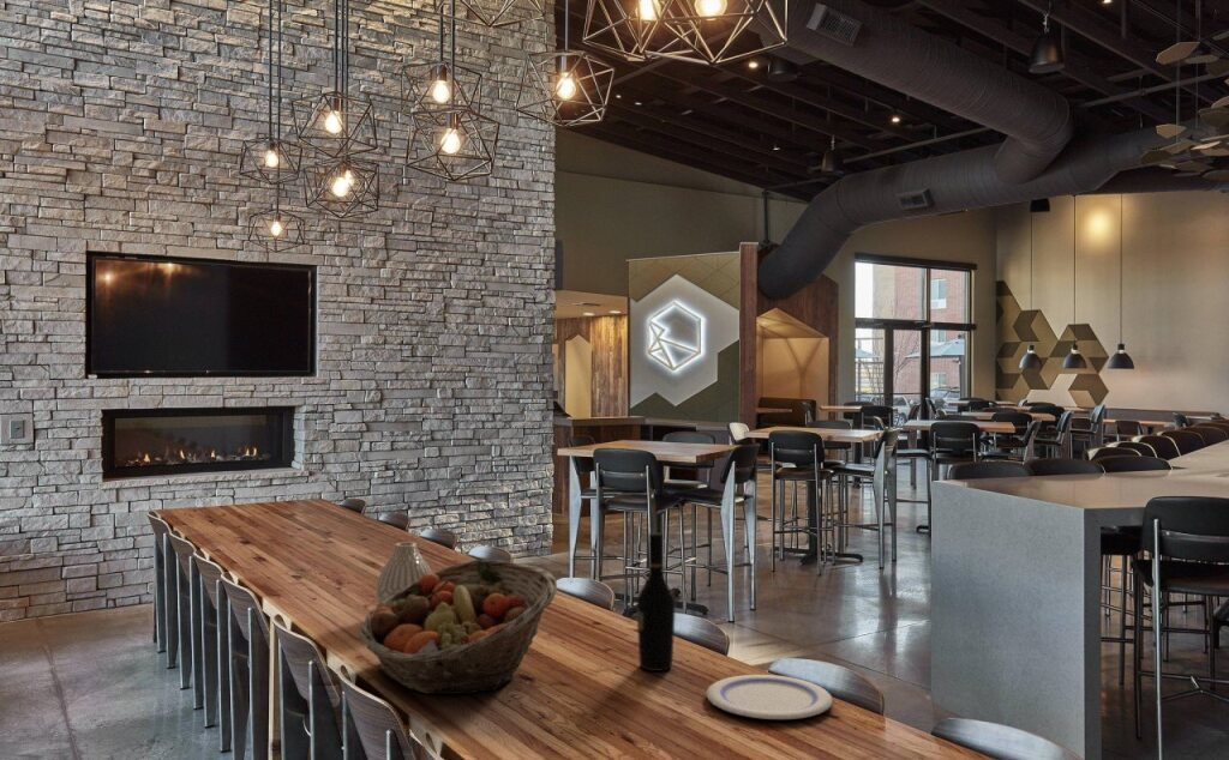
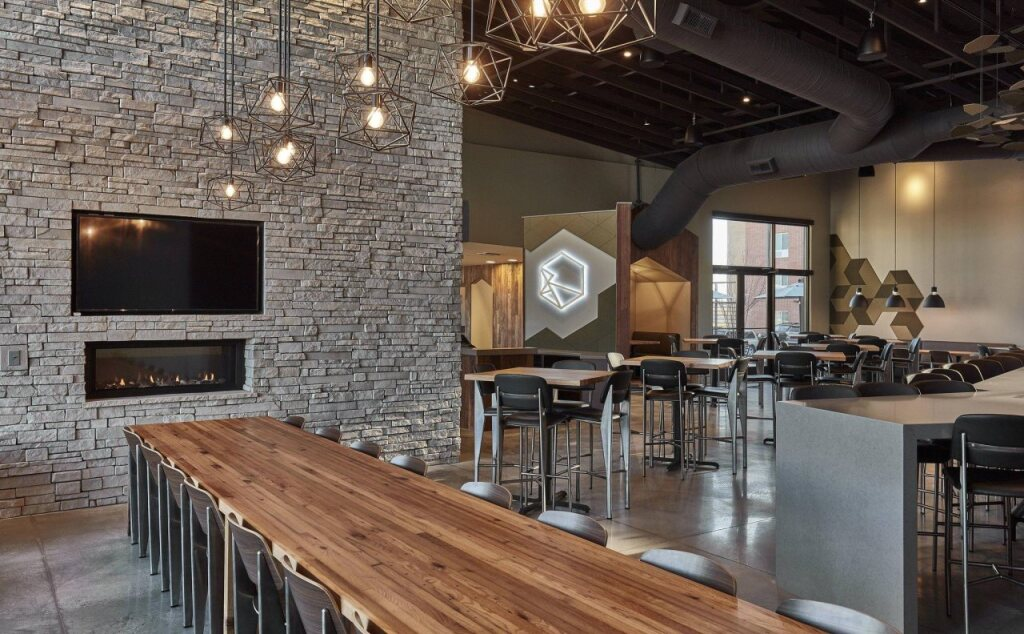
- wine bottle [636,532,676,672]
- fruit basket [359,559,558,695]
- plate [706,674,833,720]
- vase [374,541,433,604]
